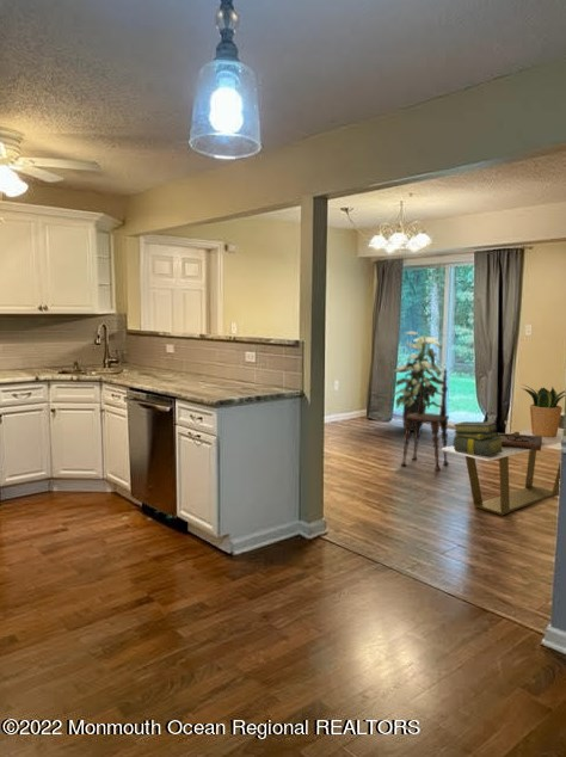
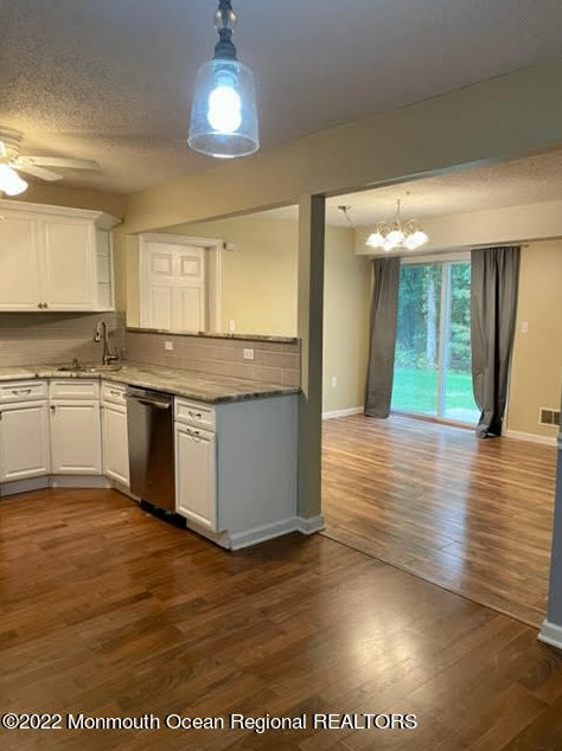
- coffee table [441,427,564,517]
- wooden tray [498,431,542,451]
- potted plant [521,383,566,437]
- dining chair [400,368,450,472]
- stack of books [453,420,504,456]
- indoor plant [392,331,443,432]
